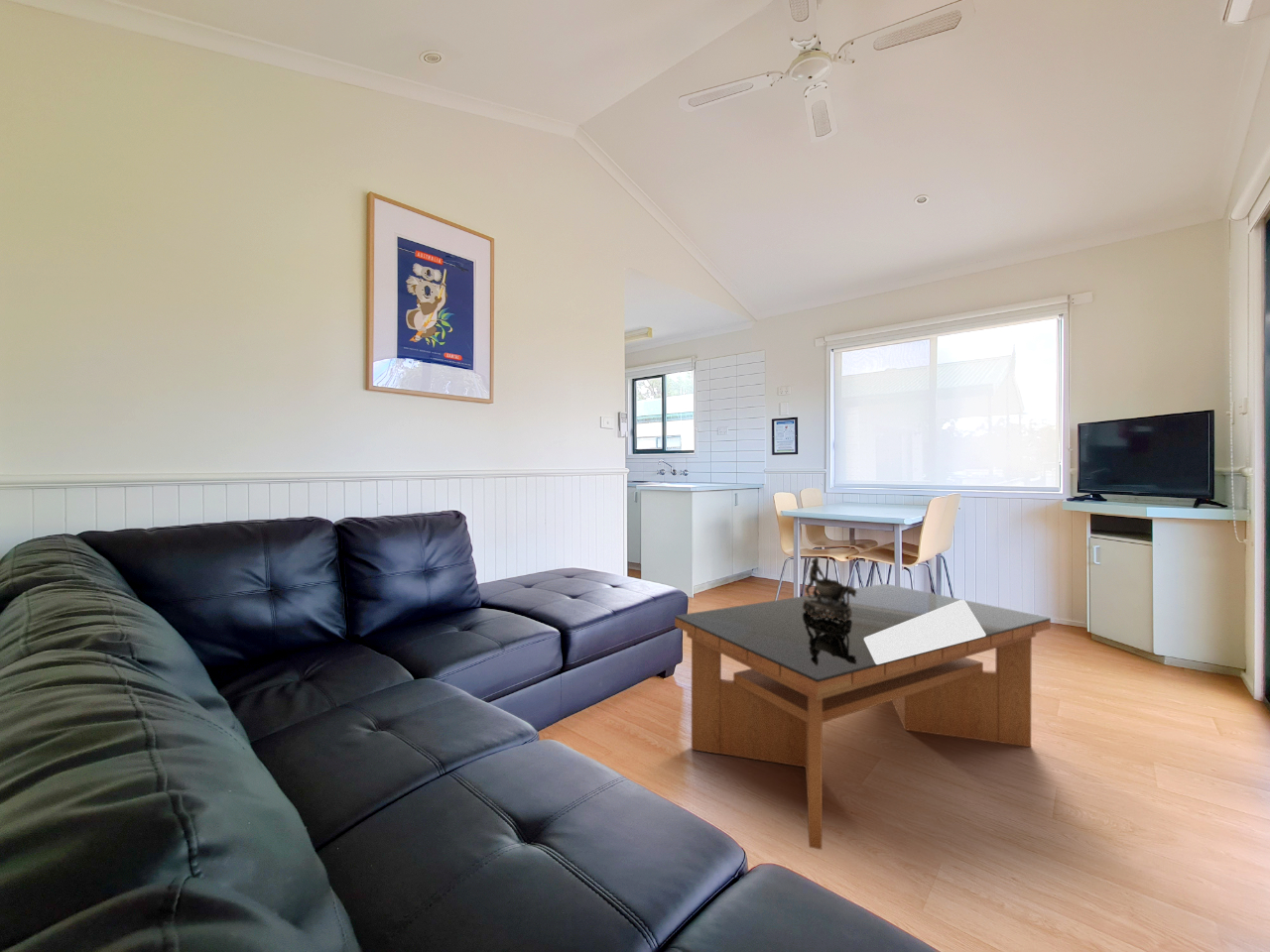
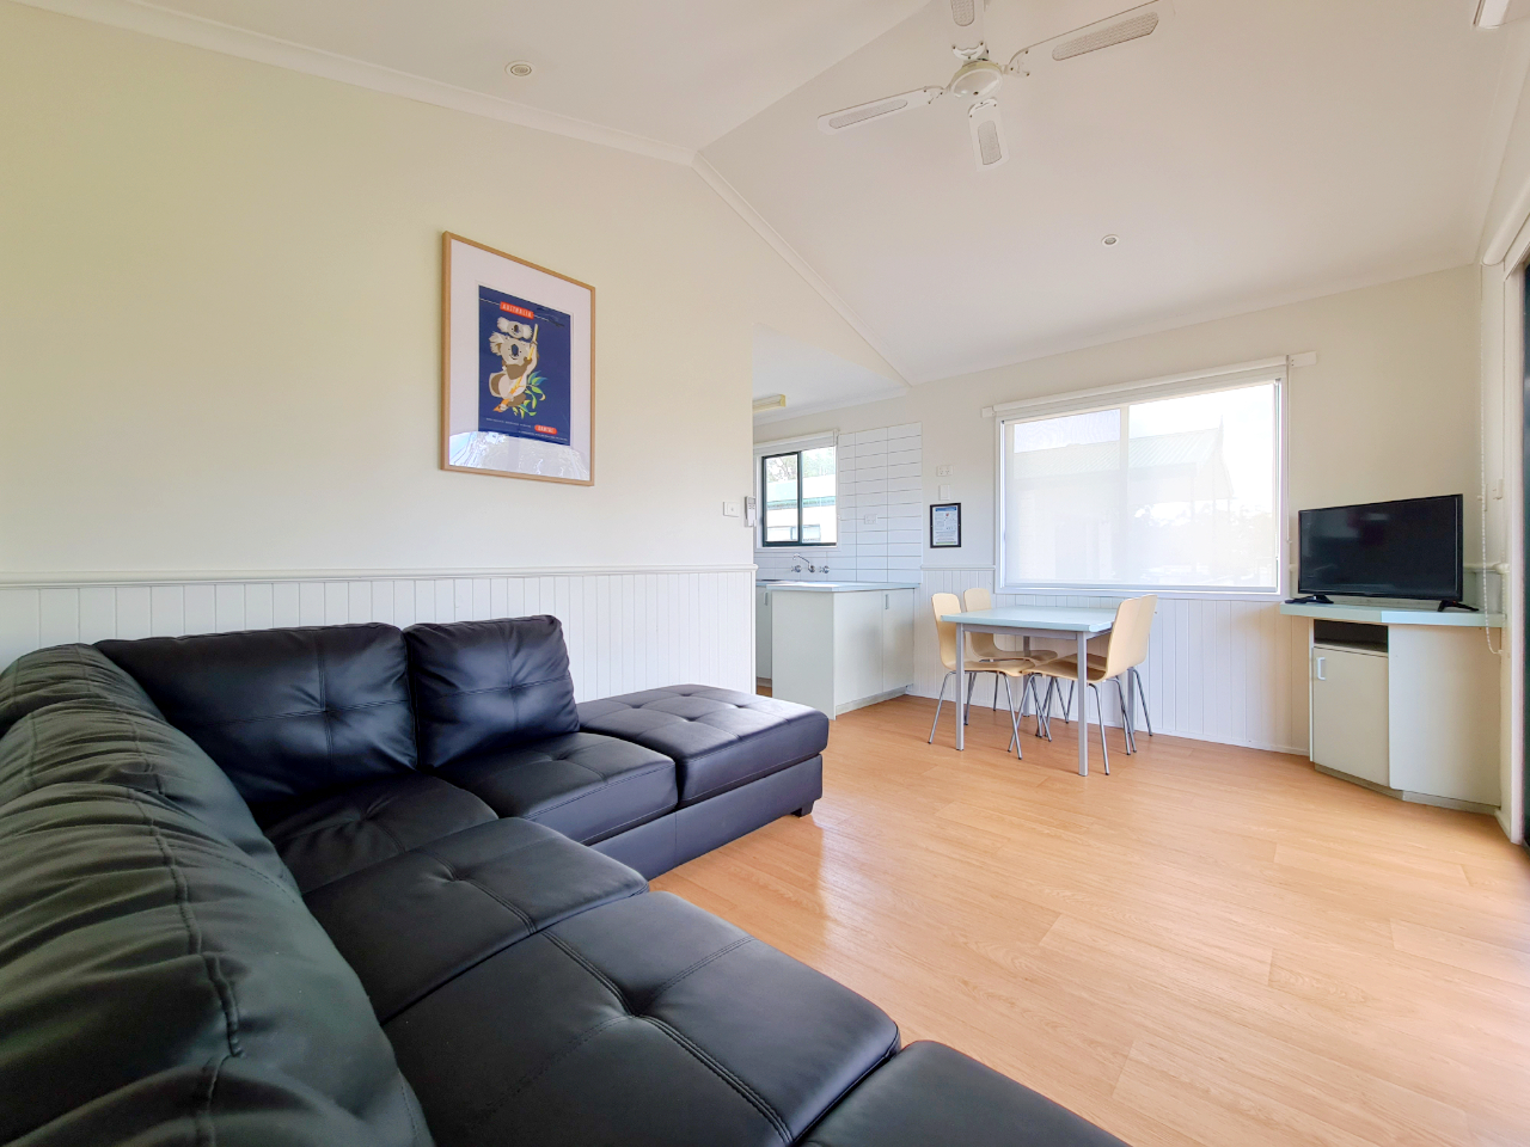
- coffee table [674,583,1052,851]
- decorative bowl [803,555,856,622]
